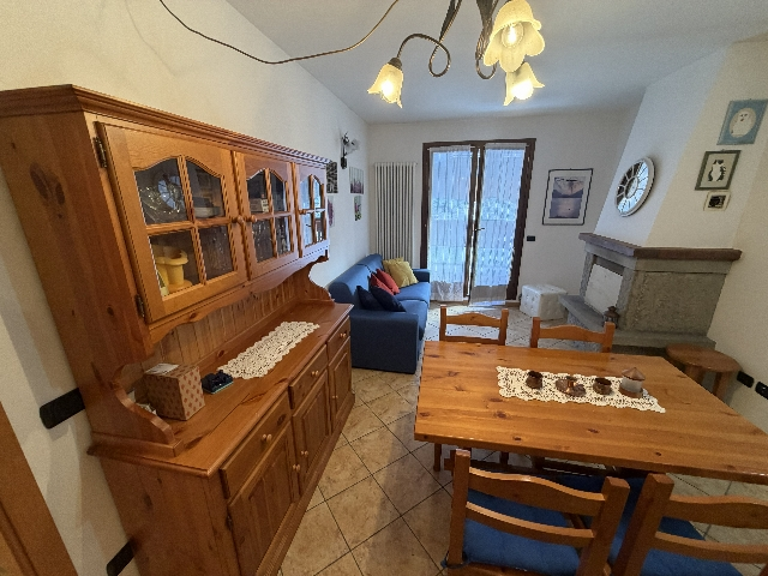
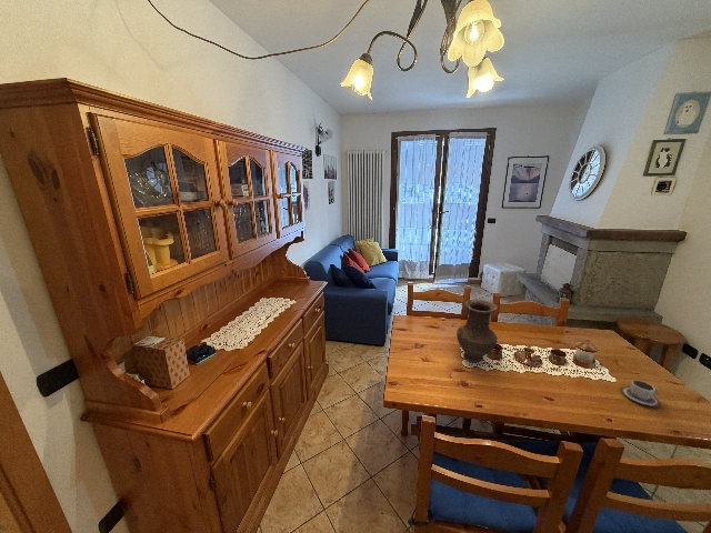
+ vase [455,299,499,363]
+ cup [620,379,661,408]
